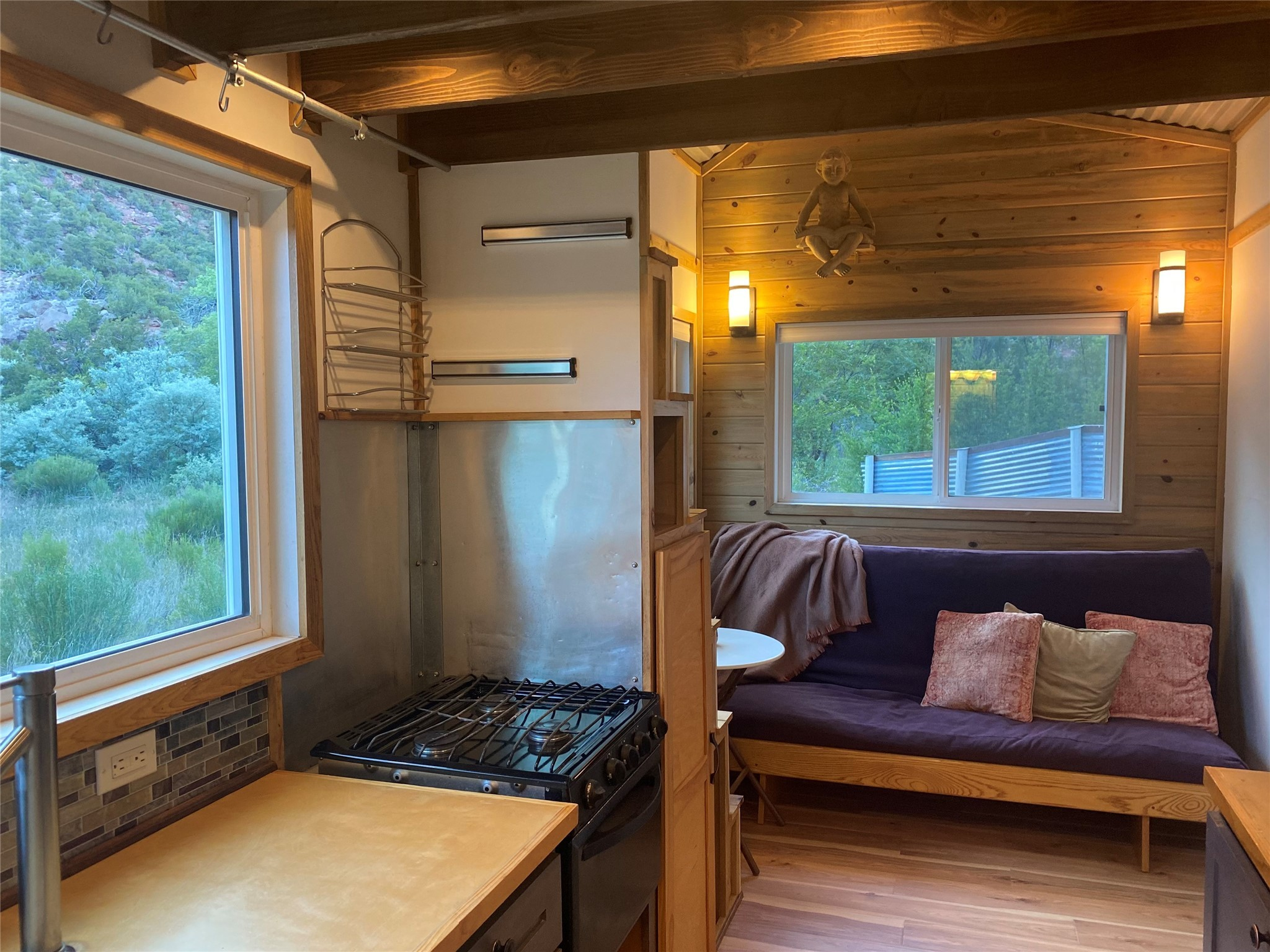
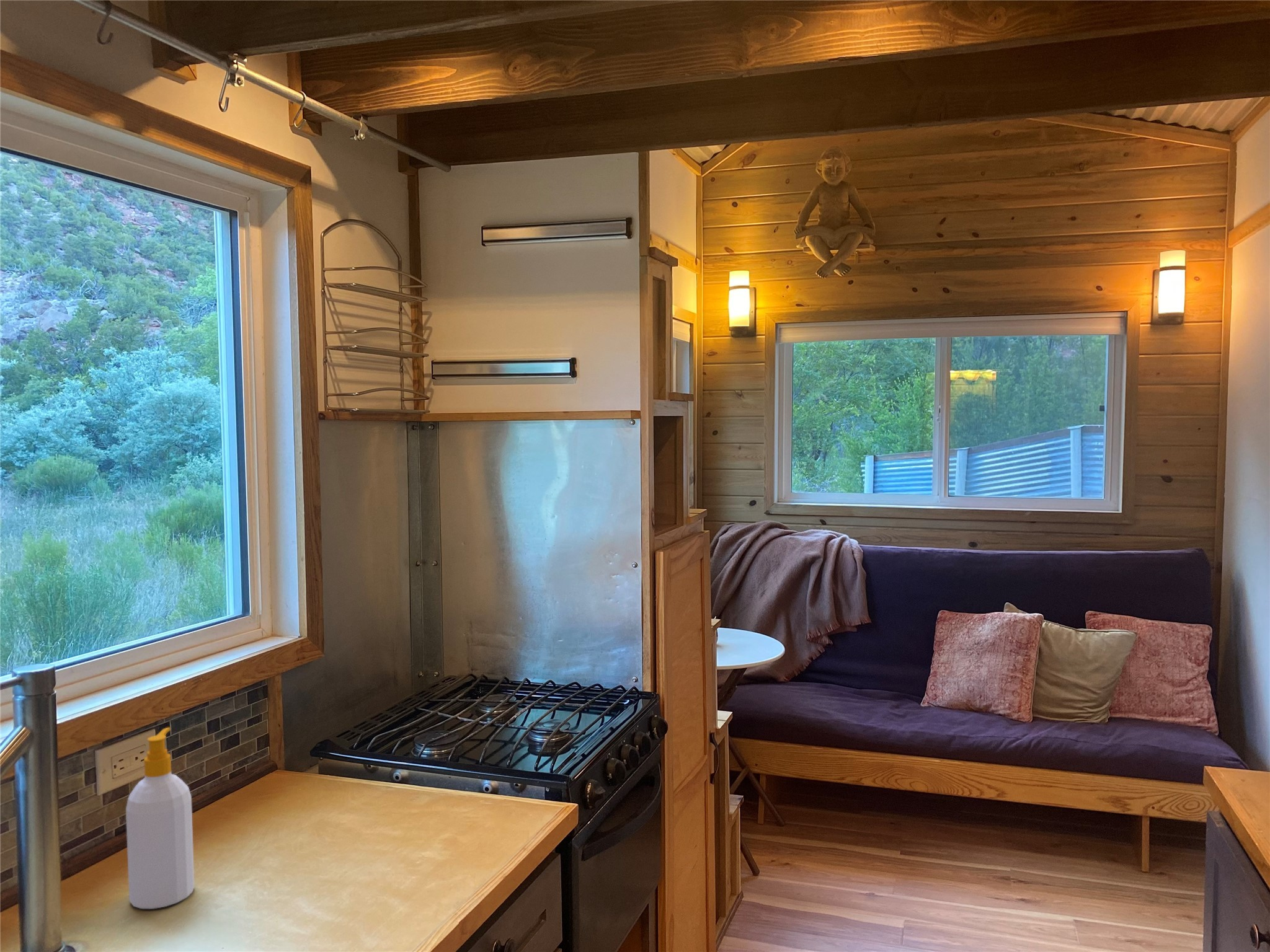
+ soap bottle [125,727,195,910]
